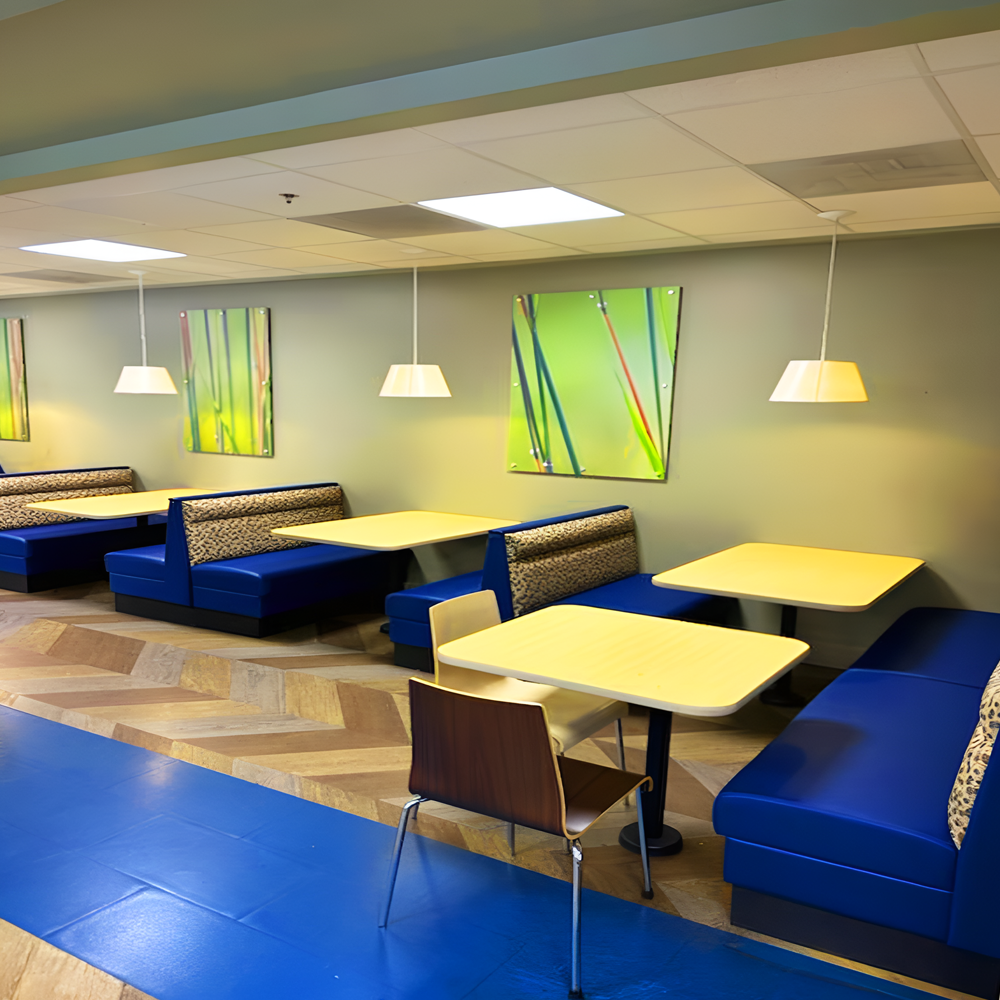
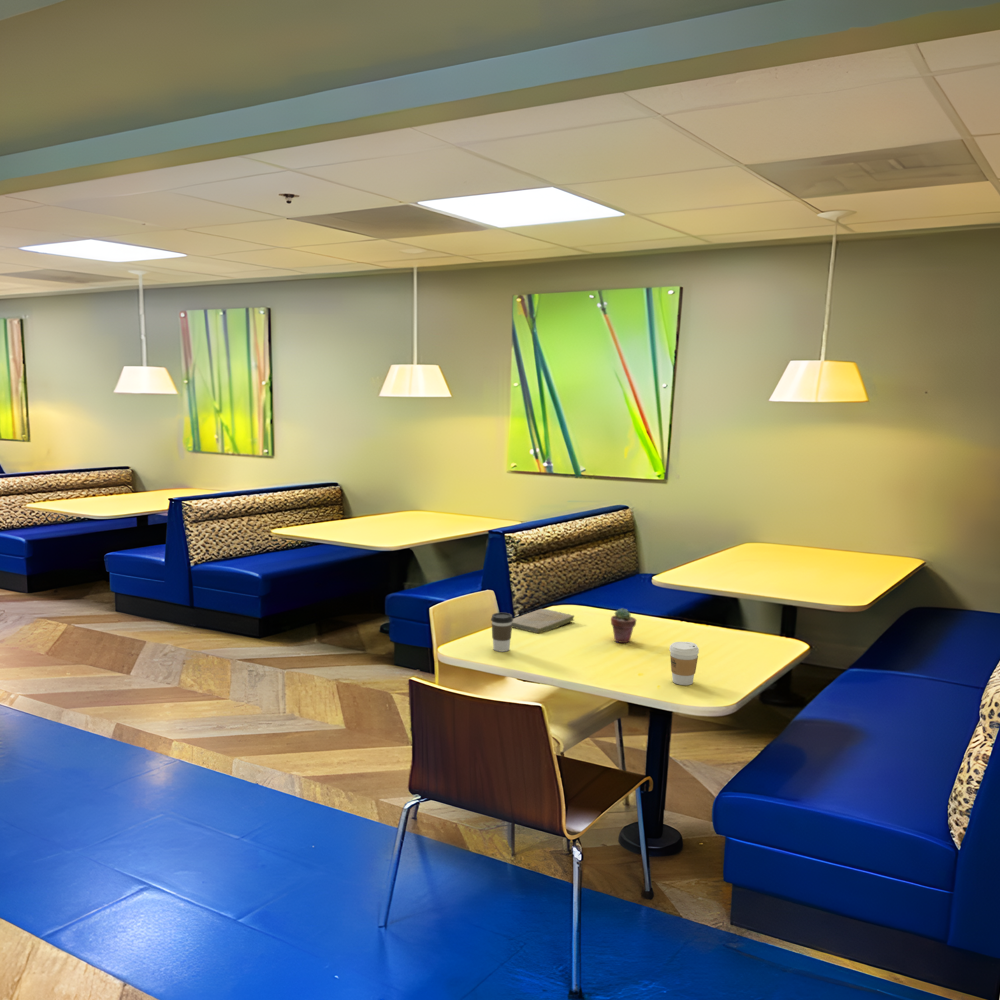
+ potted succulent [610,607,637,644]
+ book [512,608,575,634]
+ coffee cup [490,612,514,653]
+ coffee cup [669,641,700,686]
